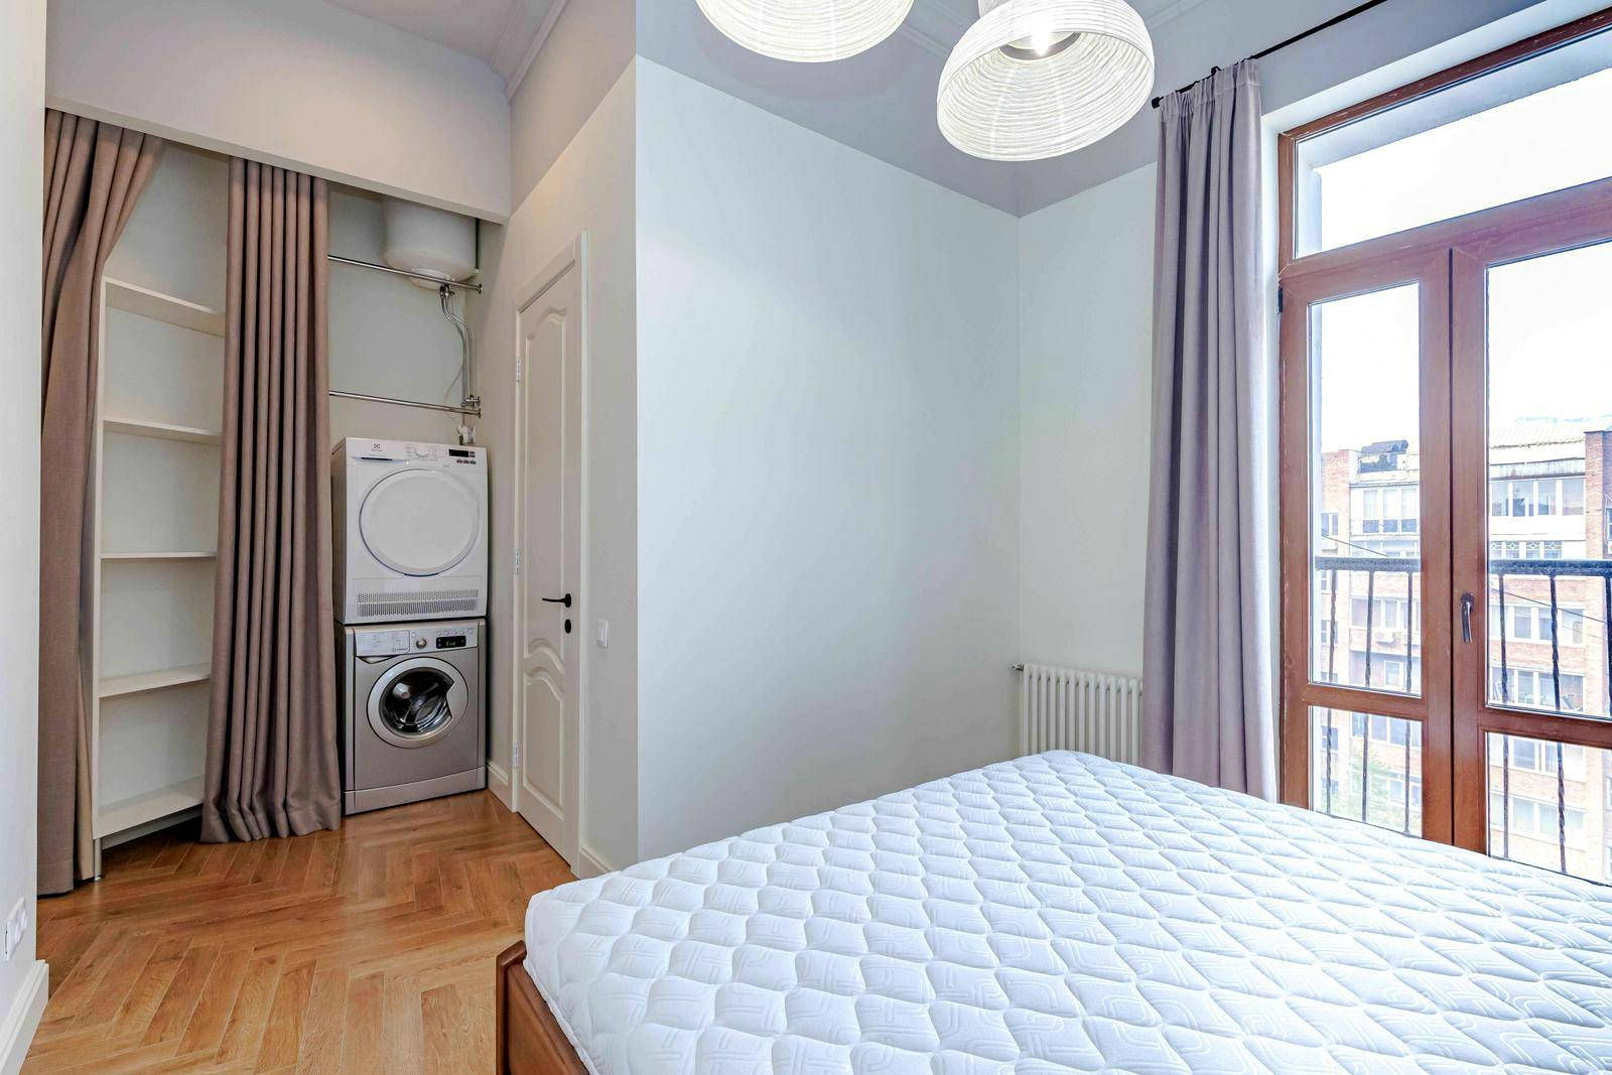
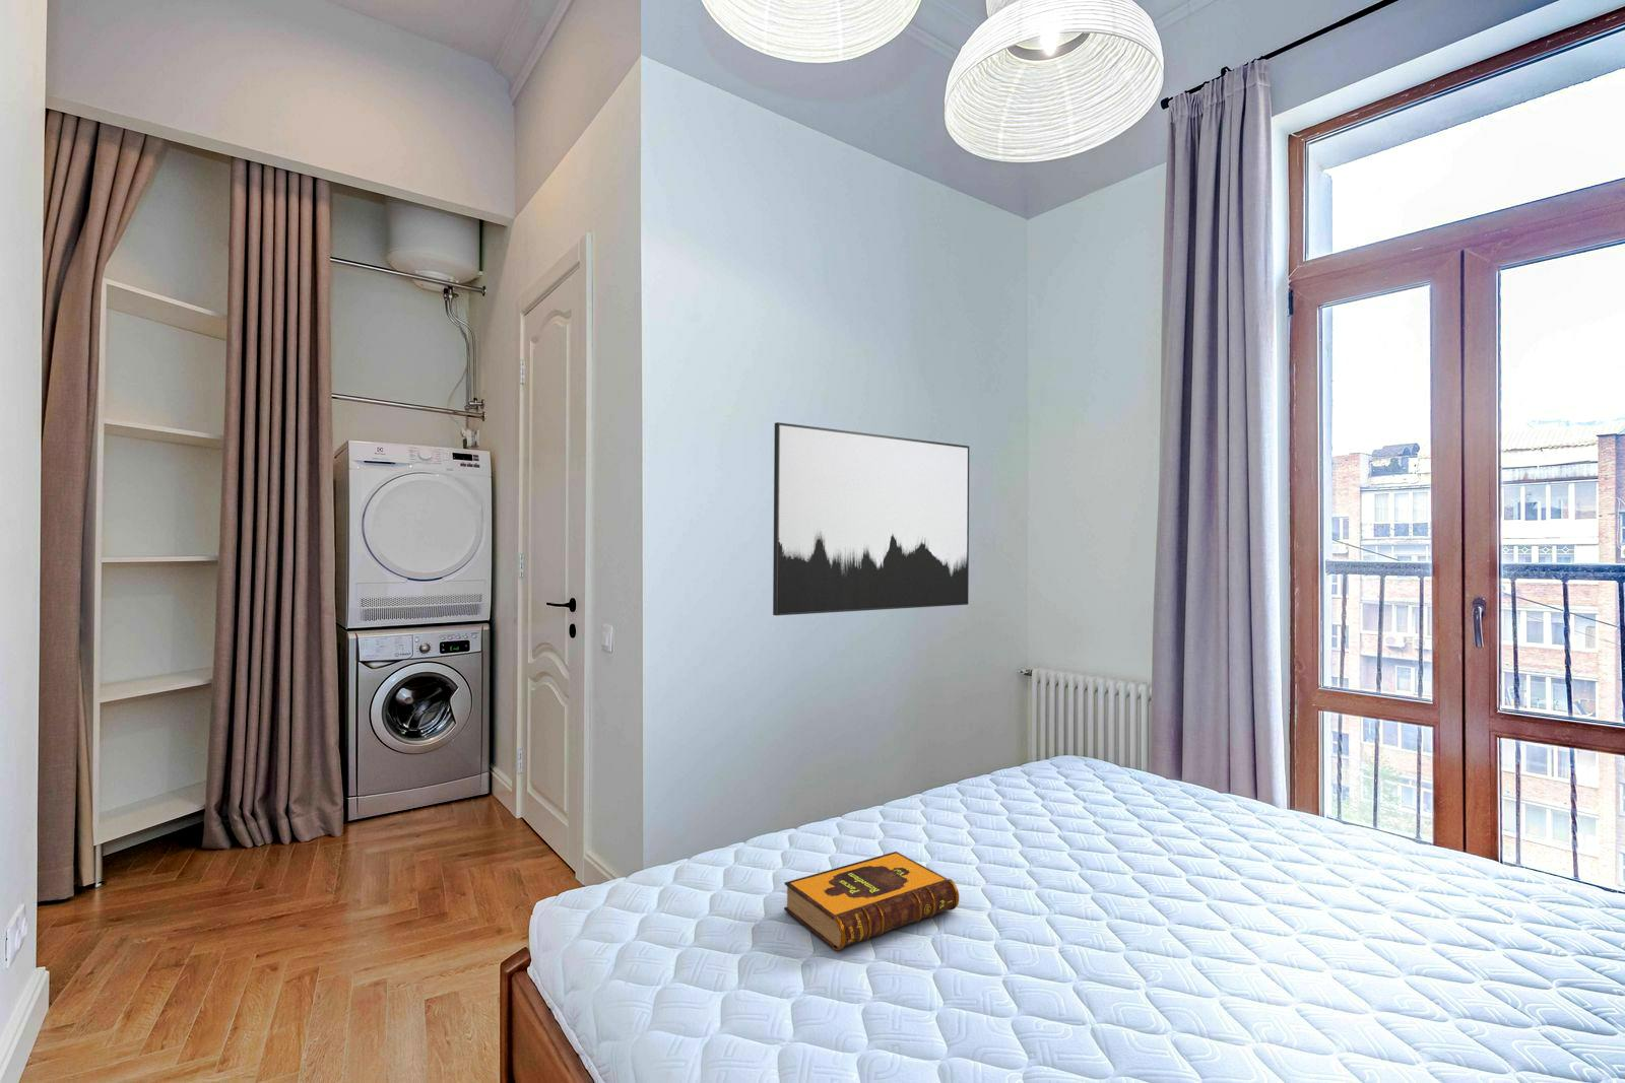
+ hardback book [783,851,960,951]
+ wall art [771,421,970,616]
